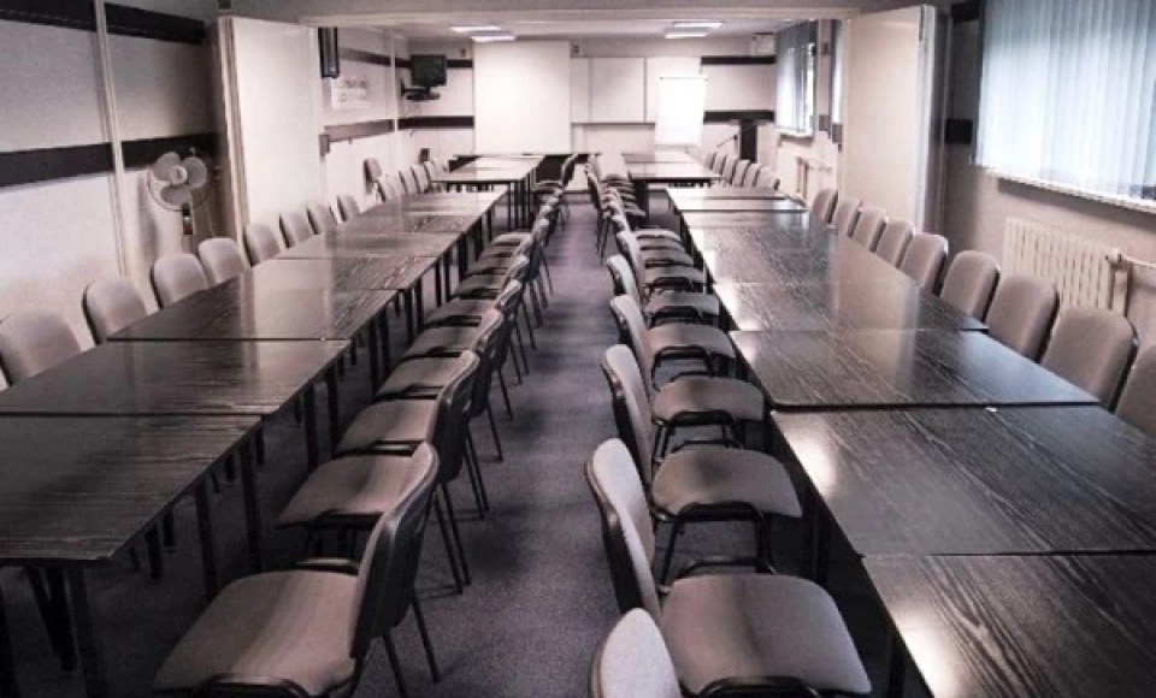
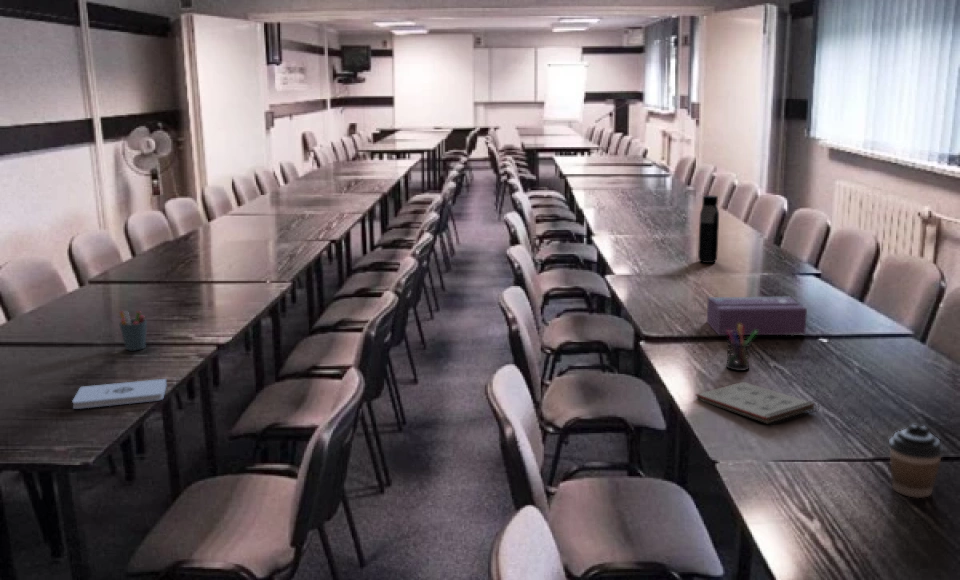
+ pen holder [118,310,148,351]
+ tissue box [706,296,808,336]
+ notepad [694,381,821,427]
+ water bottle [697,194,720,264]
+ pen holder [725,324,758,372]
+ notepad [71,378,168,410]
+ coffee cup [888,424,945,499]
